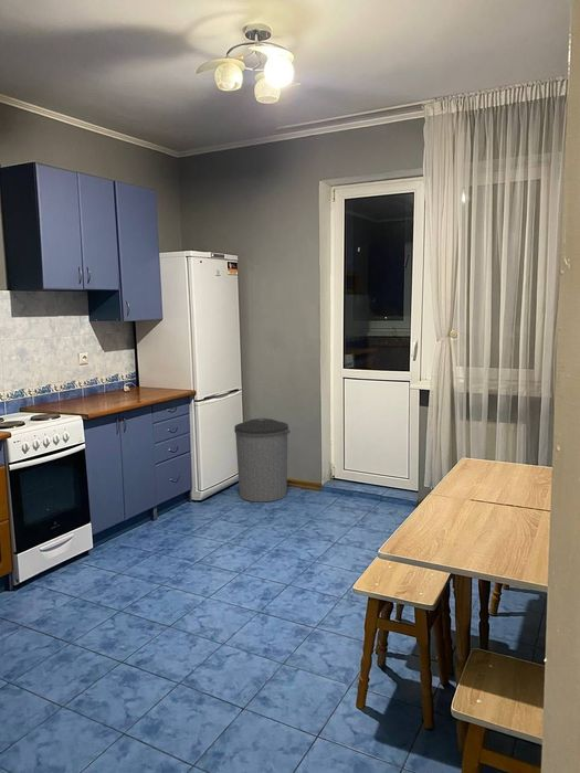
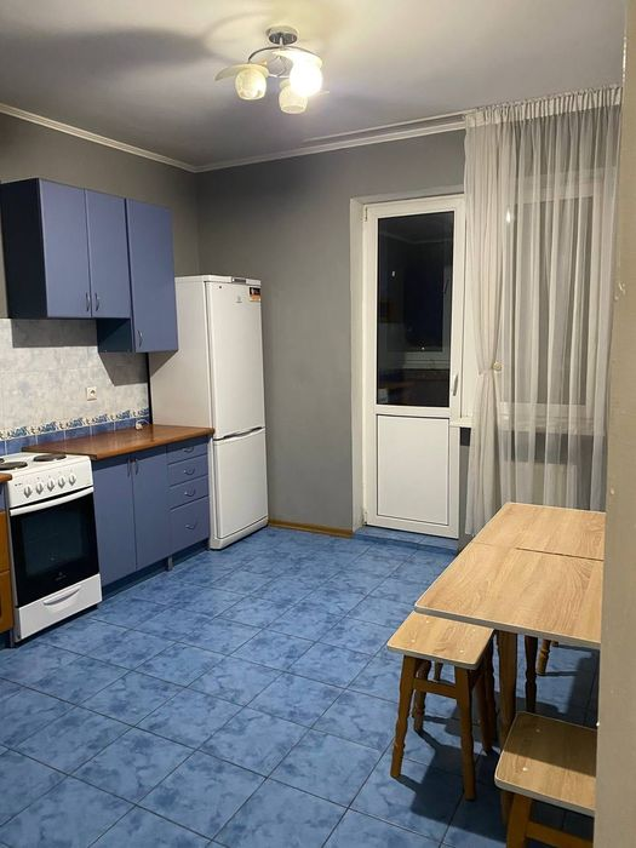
- trash can [233,416,291,504]
